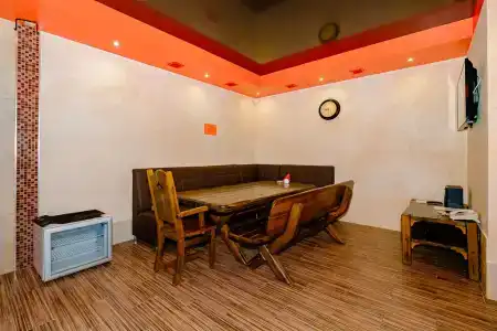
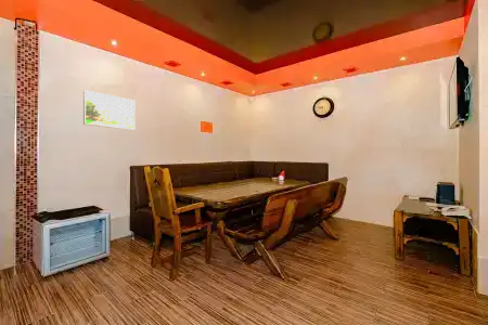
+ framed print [82,89,137,131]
